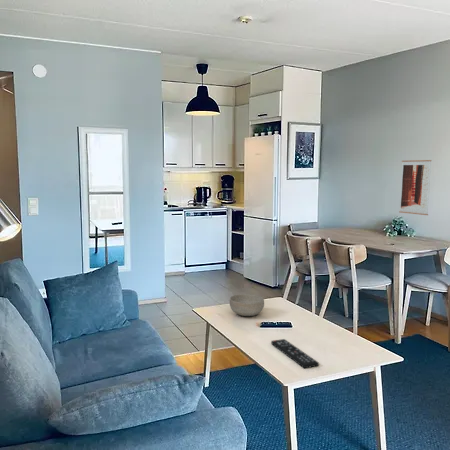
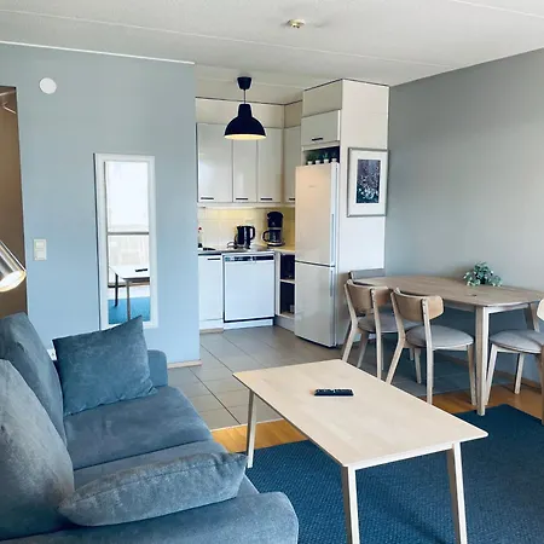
- wall art [398,159,432,216]
- bowl [229,293,265,317]
- remote control [270,338,320,369]
